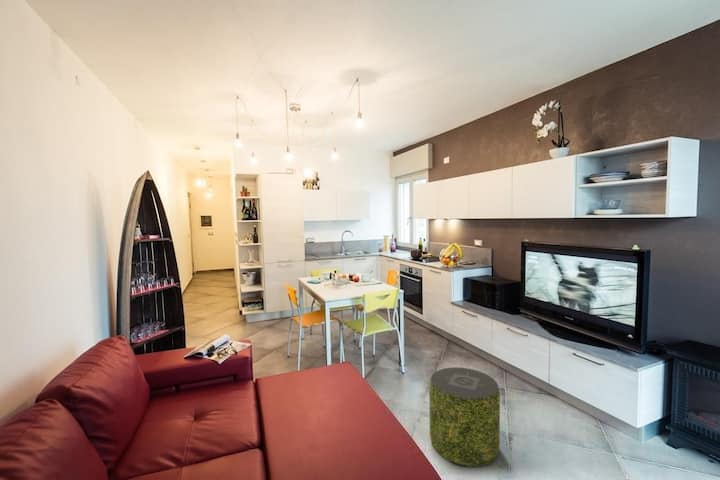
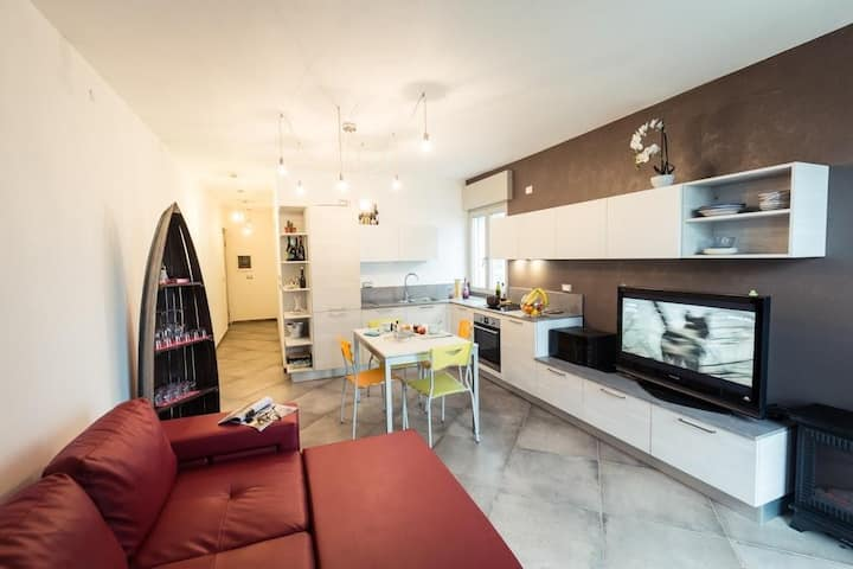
- pouf [428,367,501,468]
